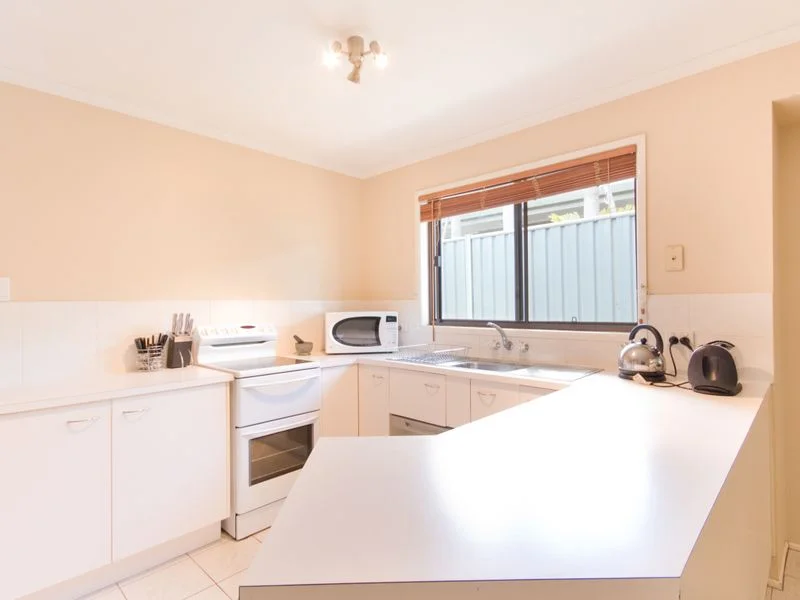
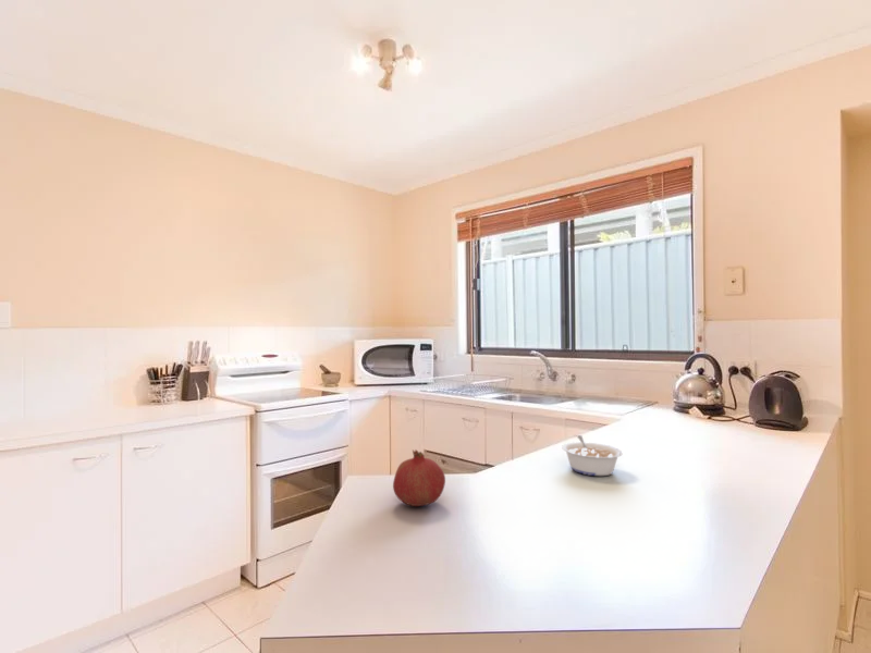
+ legume [561,434,624,477]
+ fruit [392,448,446,507]
